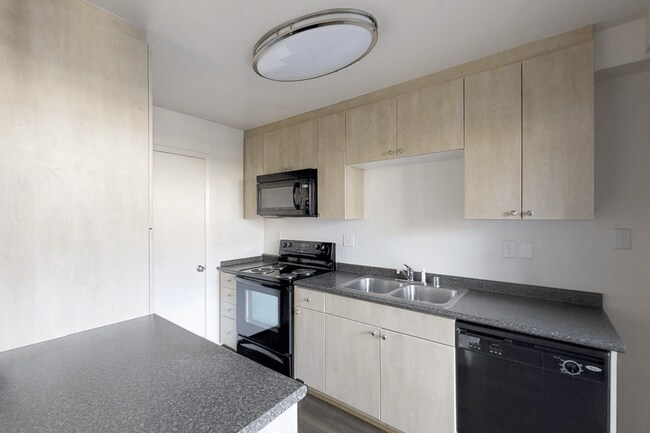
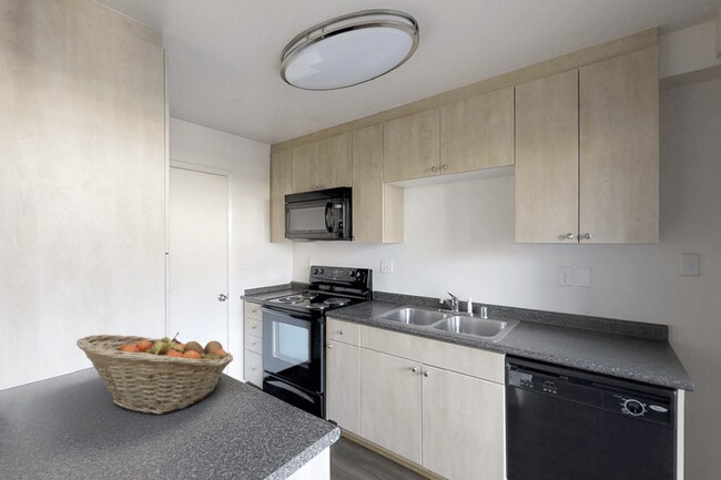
+ fruit basket [75,331,234,416]
